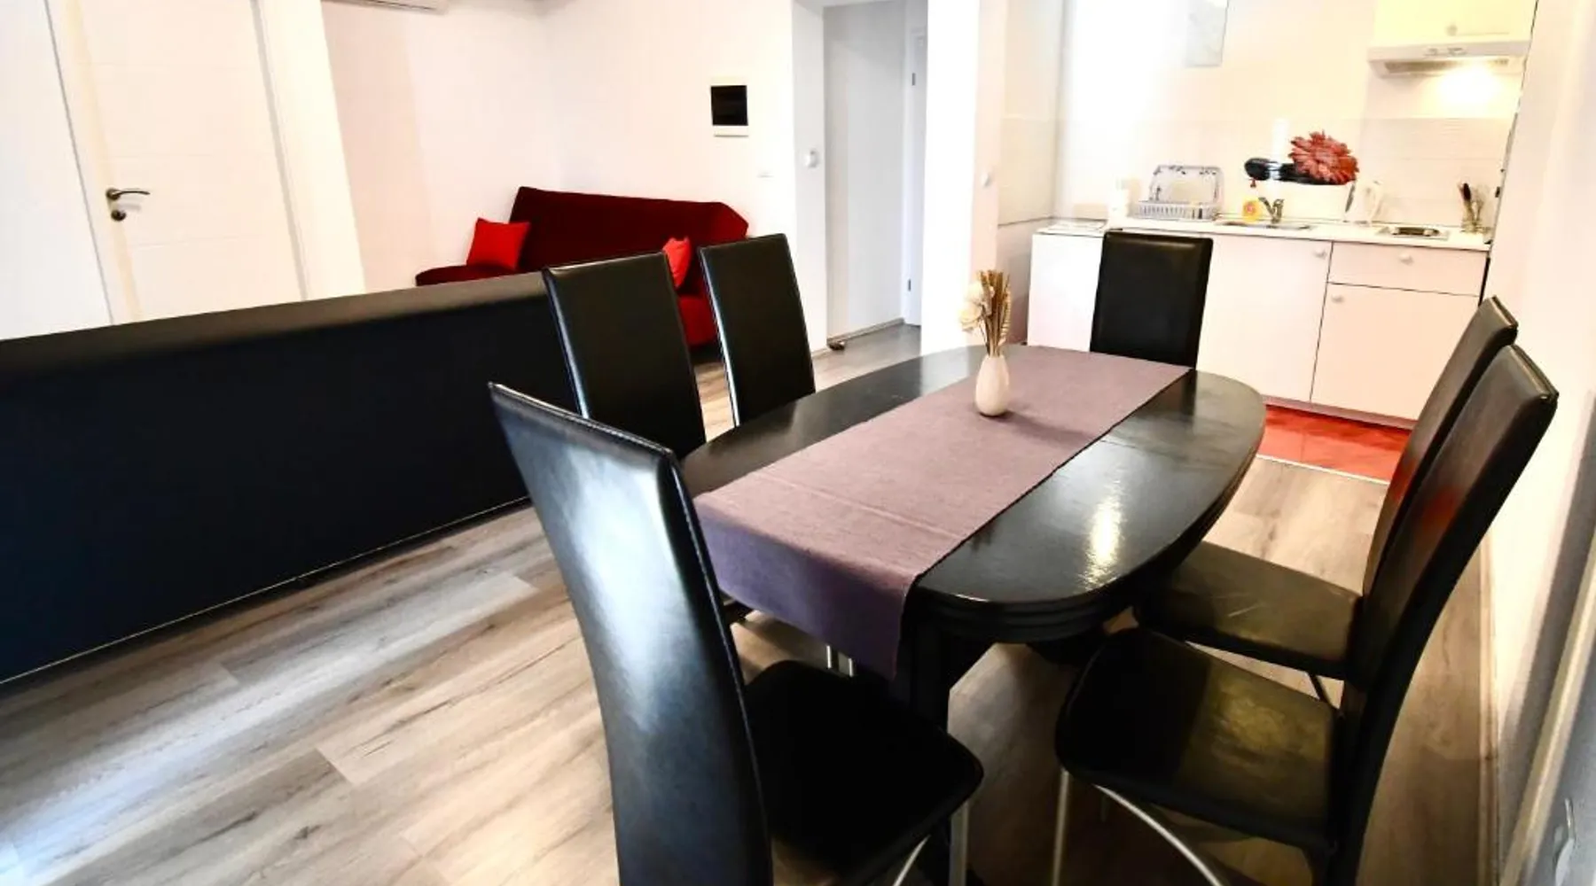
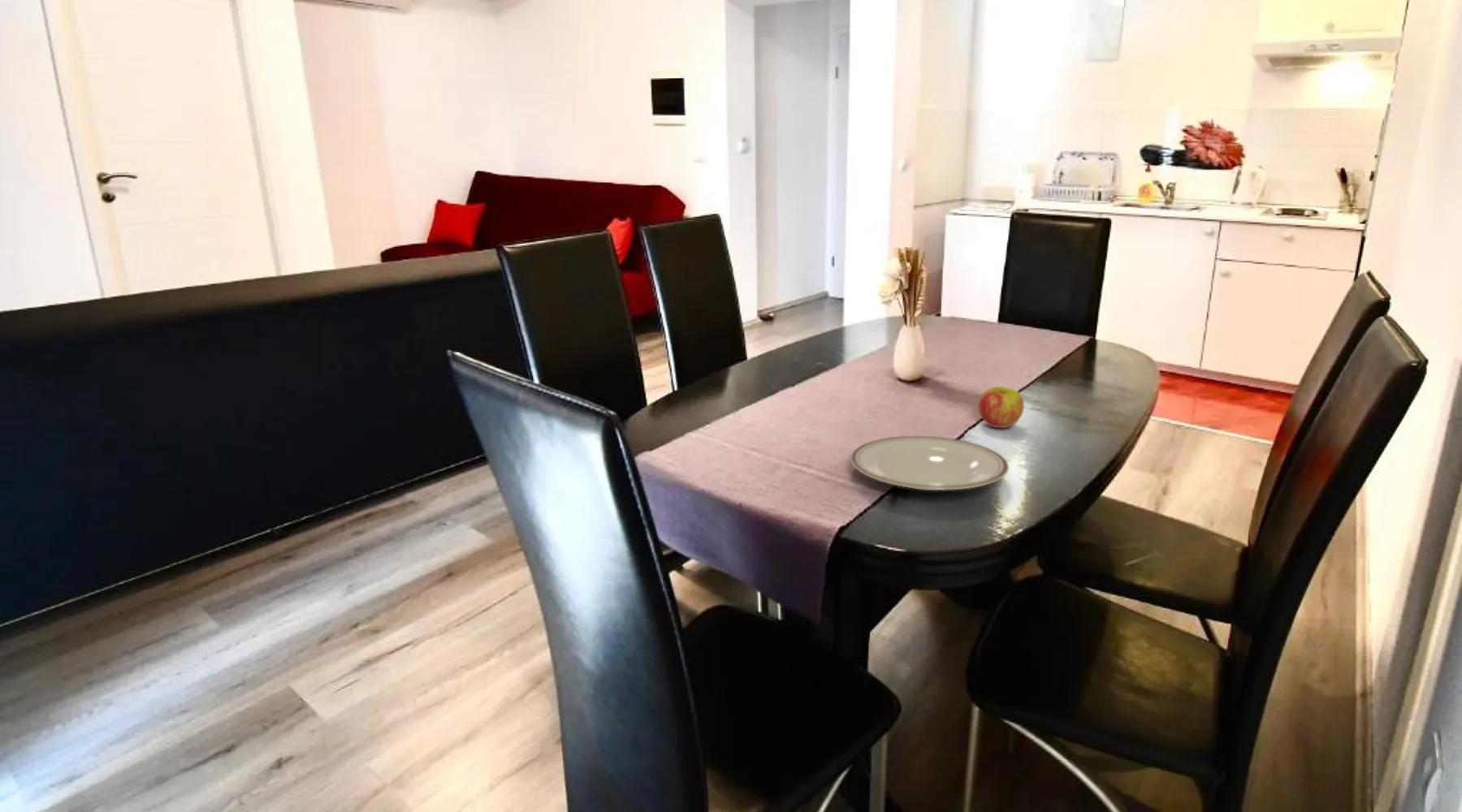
+ plate [850,435,1010,491]
+ apple [977,386,1025,429]
